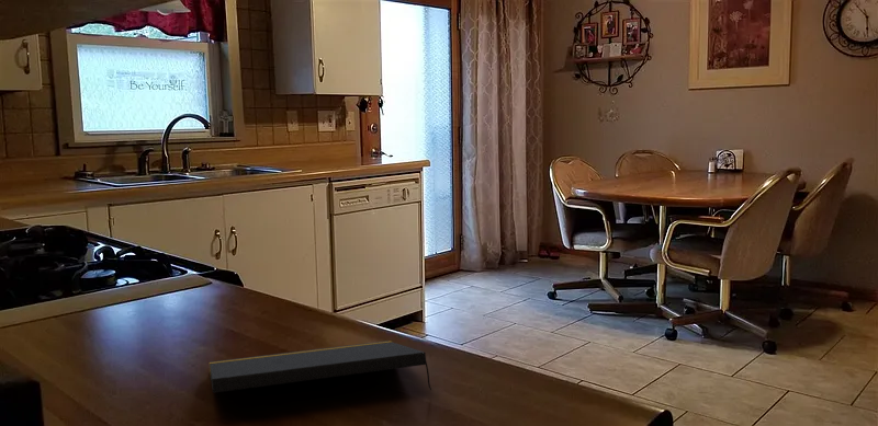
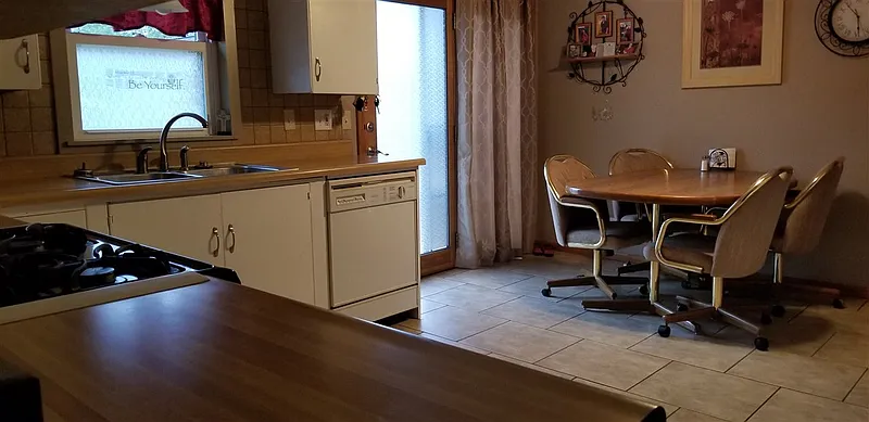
- notepad [209,339,432,394]
